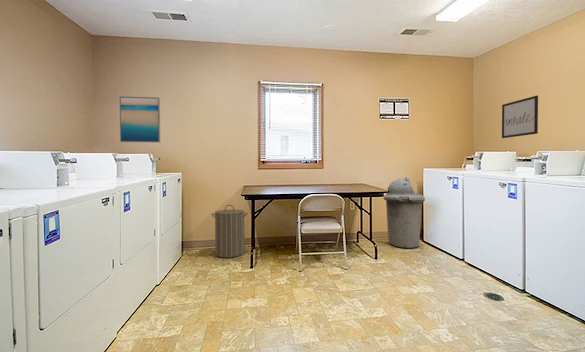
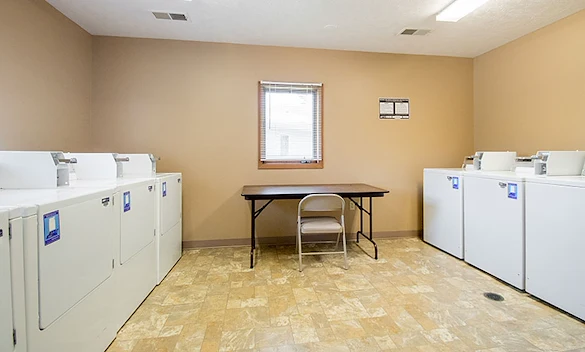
- wall art [118,95,161,143]
- wall art [501,95,539,139]
- laundry hamper [211,204,249,259]
- trash can [383,176,426,249]
